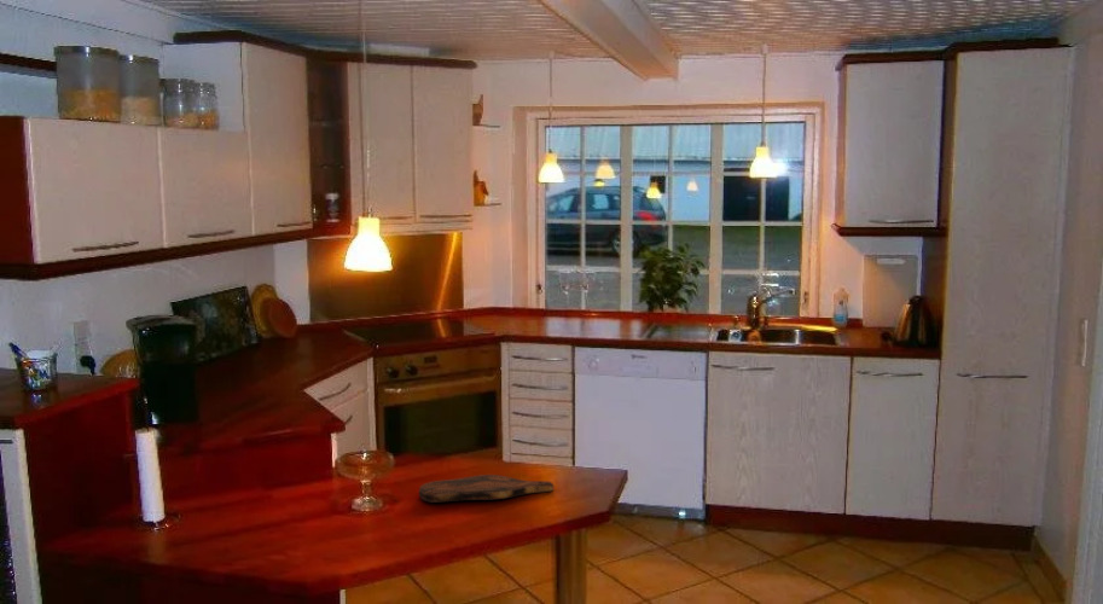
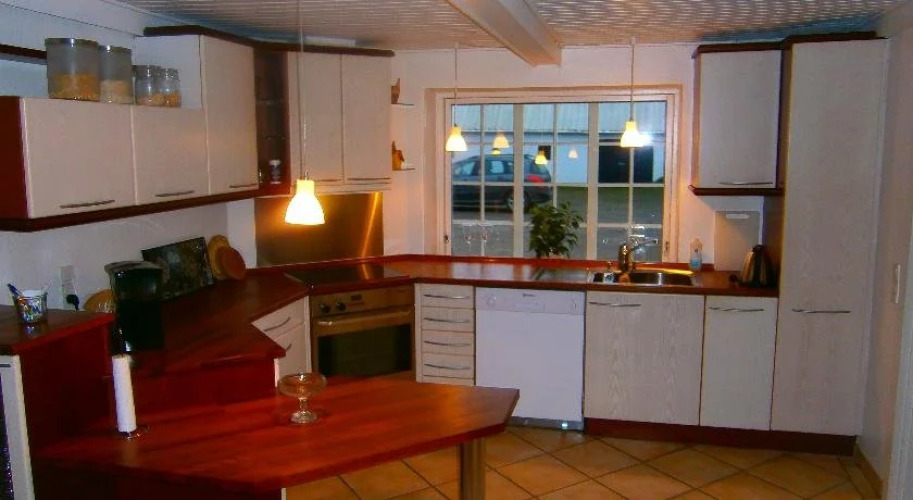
- cutting board [418,474,555,504]
